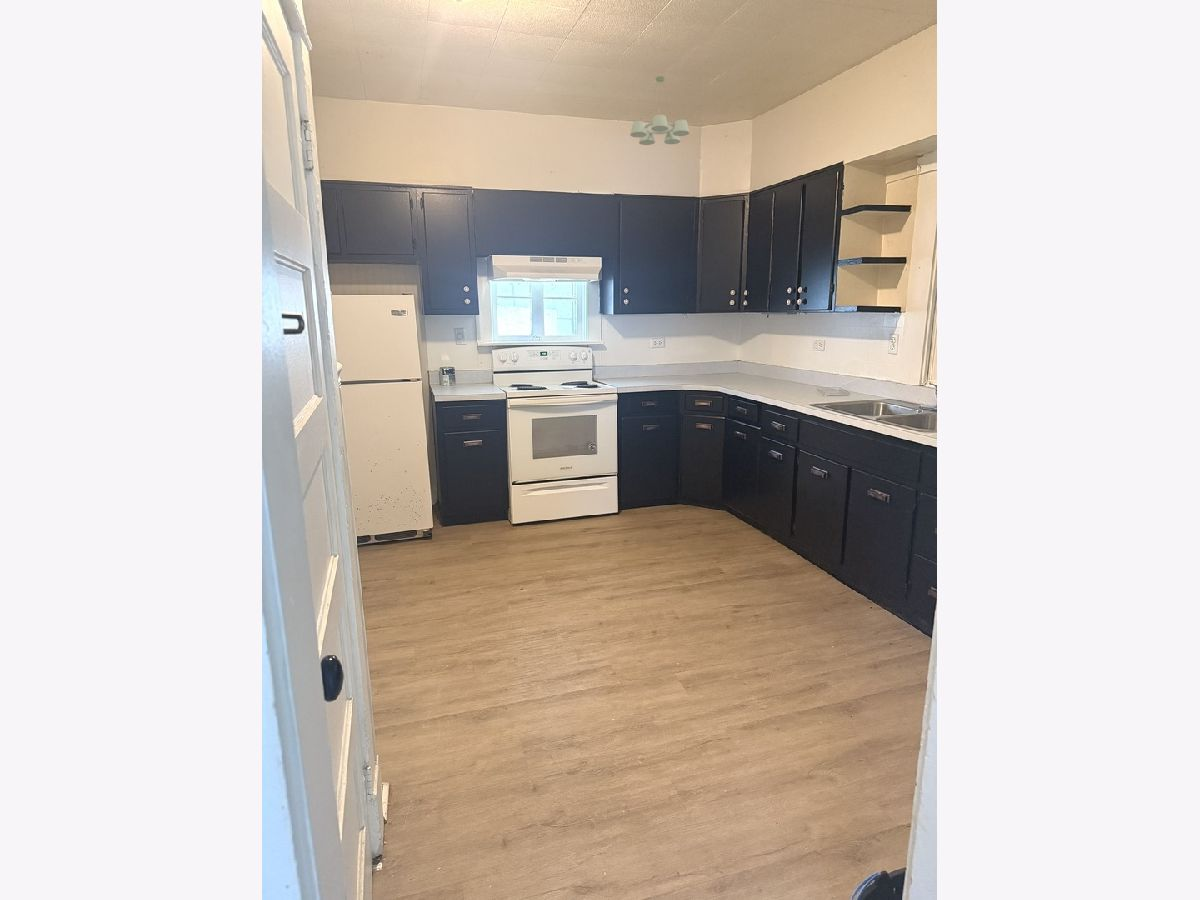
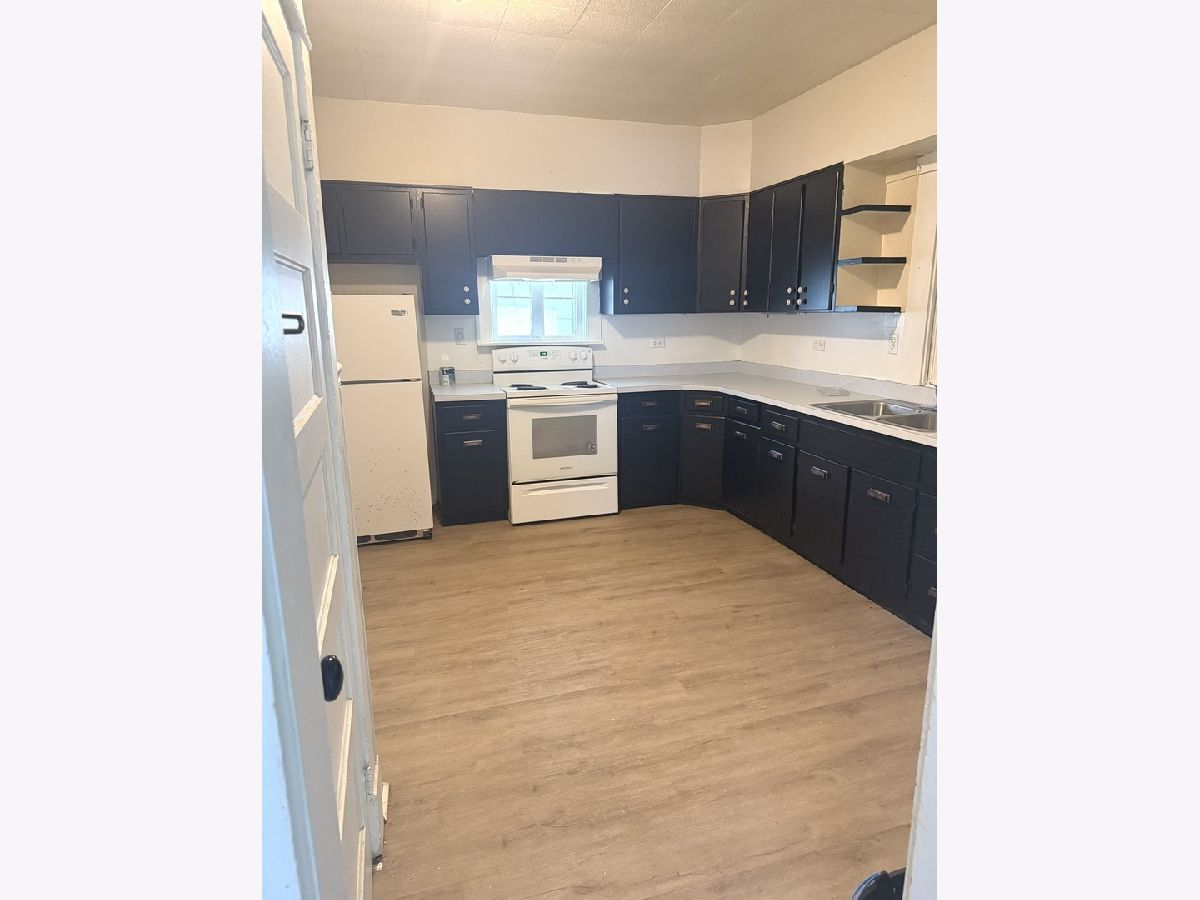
- ceiling light fixture [630,75,690,146]
